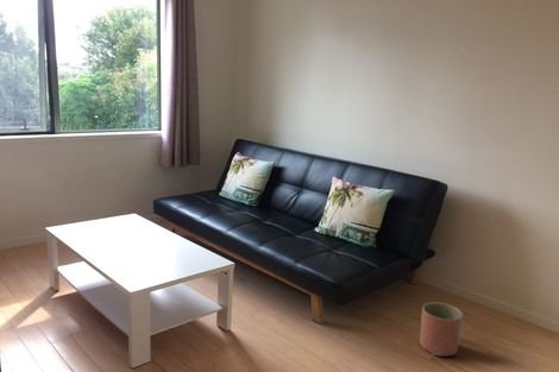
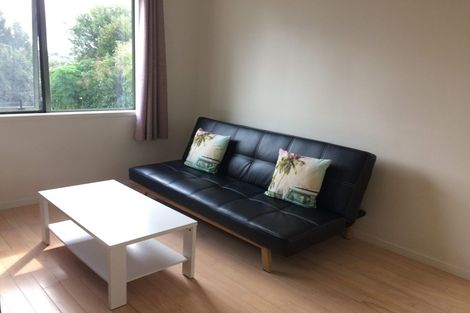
- planter [419,301,464,357]
